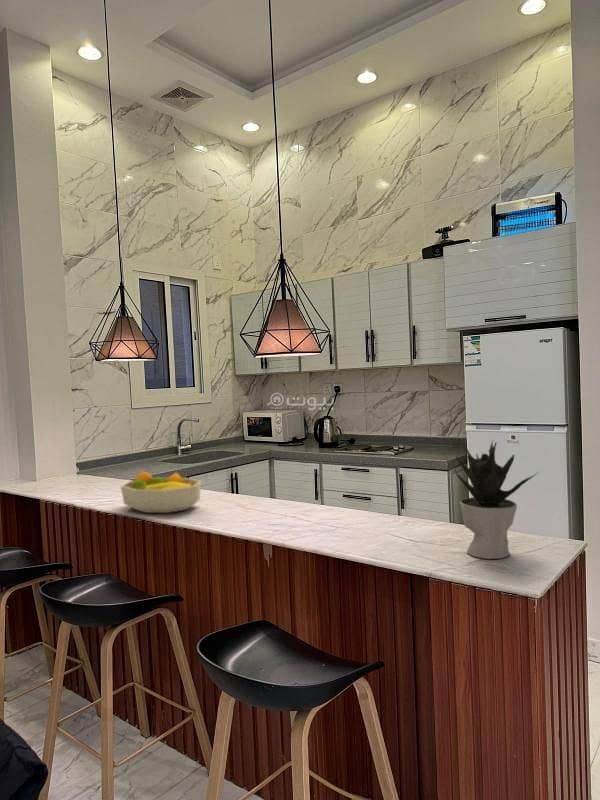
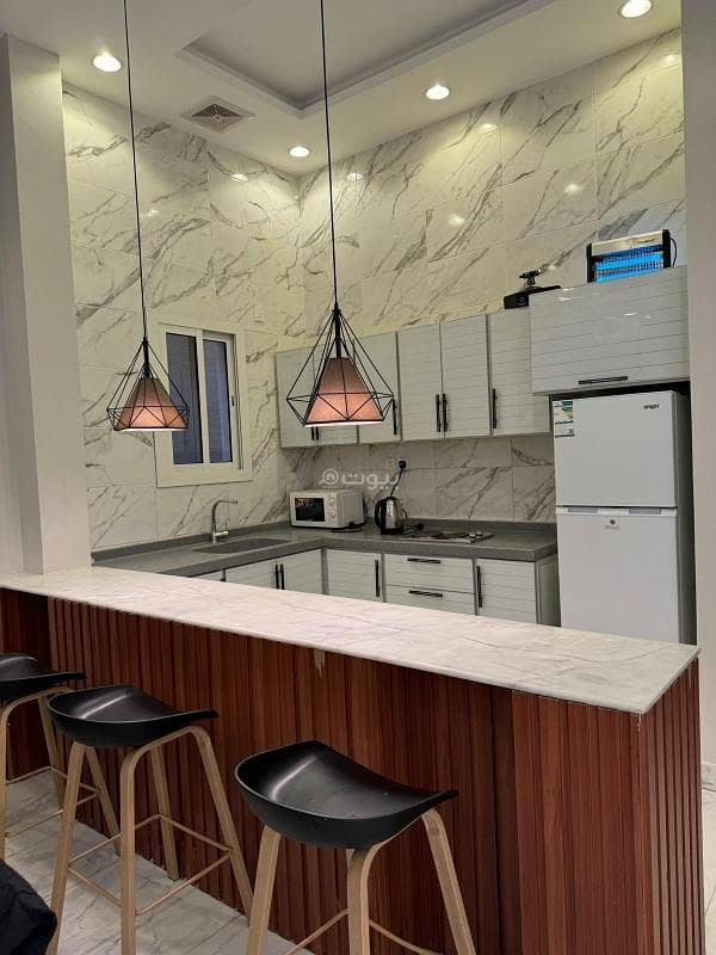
- potted plant [452,439,539,560]
- fruit bowl [119,470,202,514]
